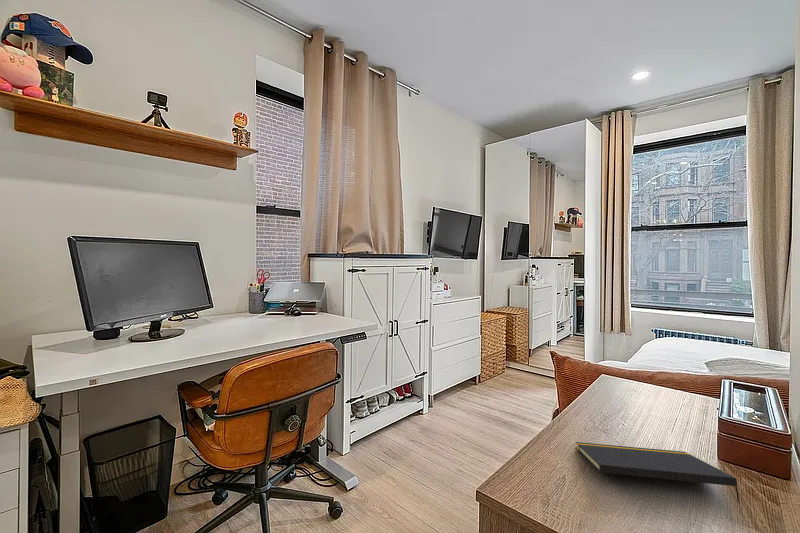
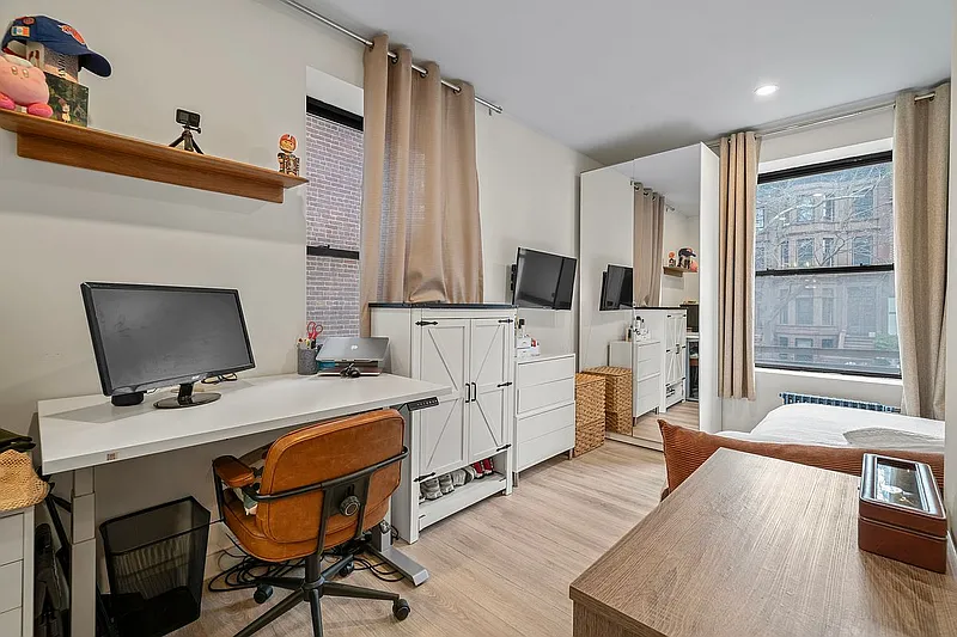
- notepad [575,441,741,504]
